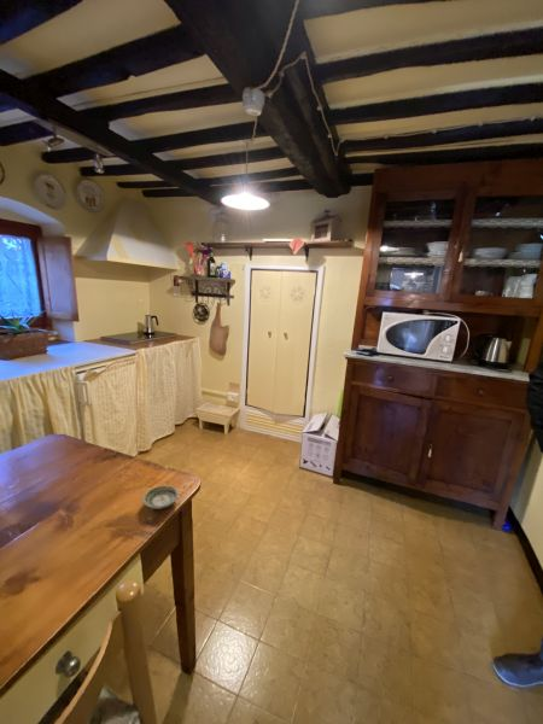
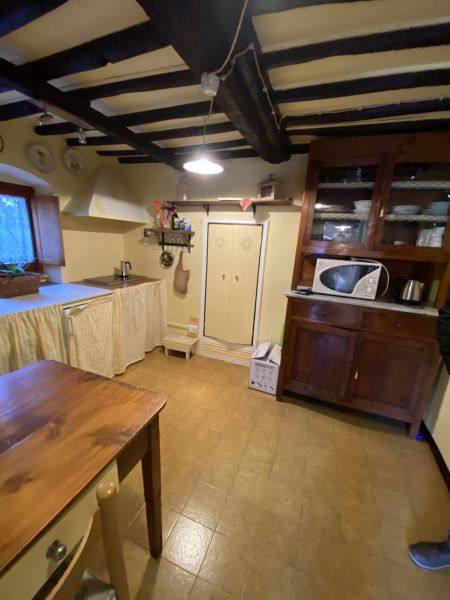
- saucer [141,484,180,510]
